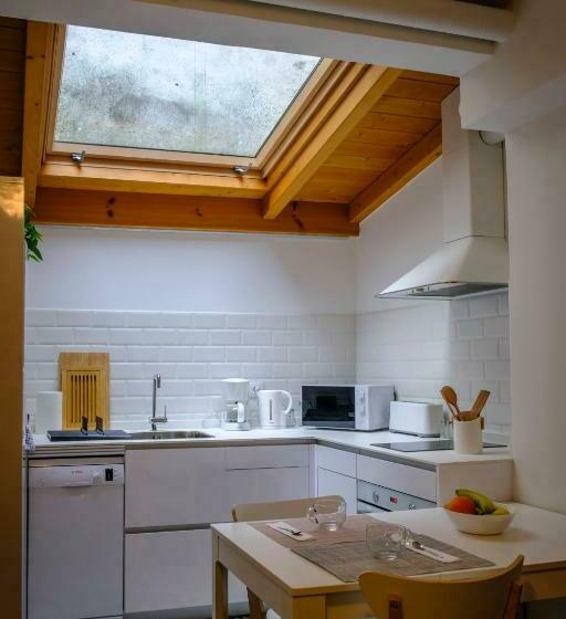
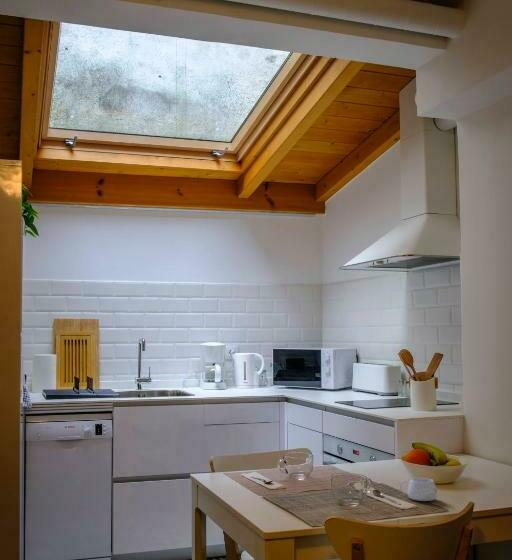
+ mug [399,477,438,502]
